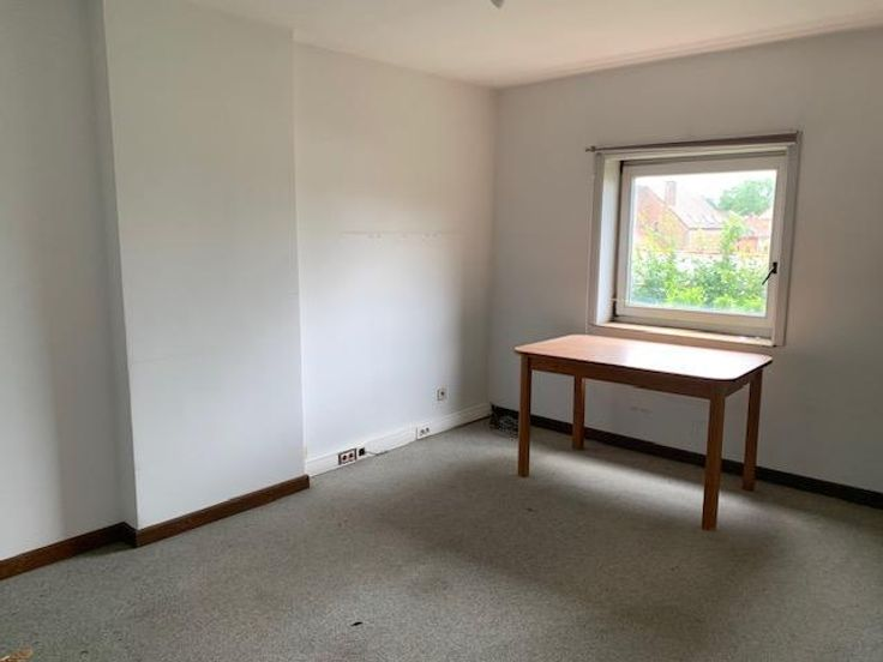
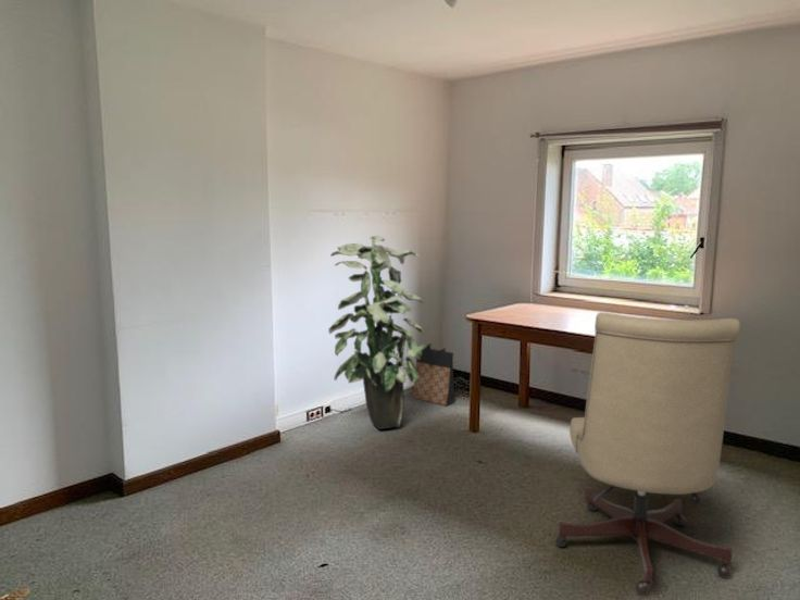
+ chair [553,311,741,596]
+ indoor plant [327,235,427,430]
+ bag [412,342,457,408]
